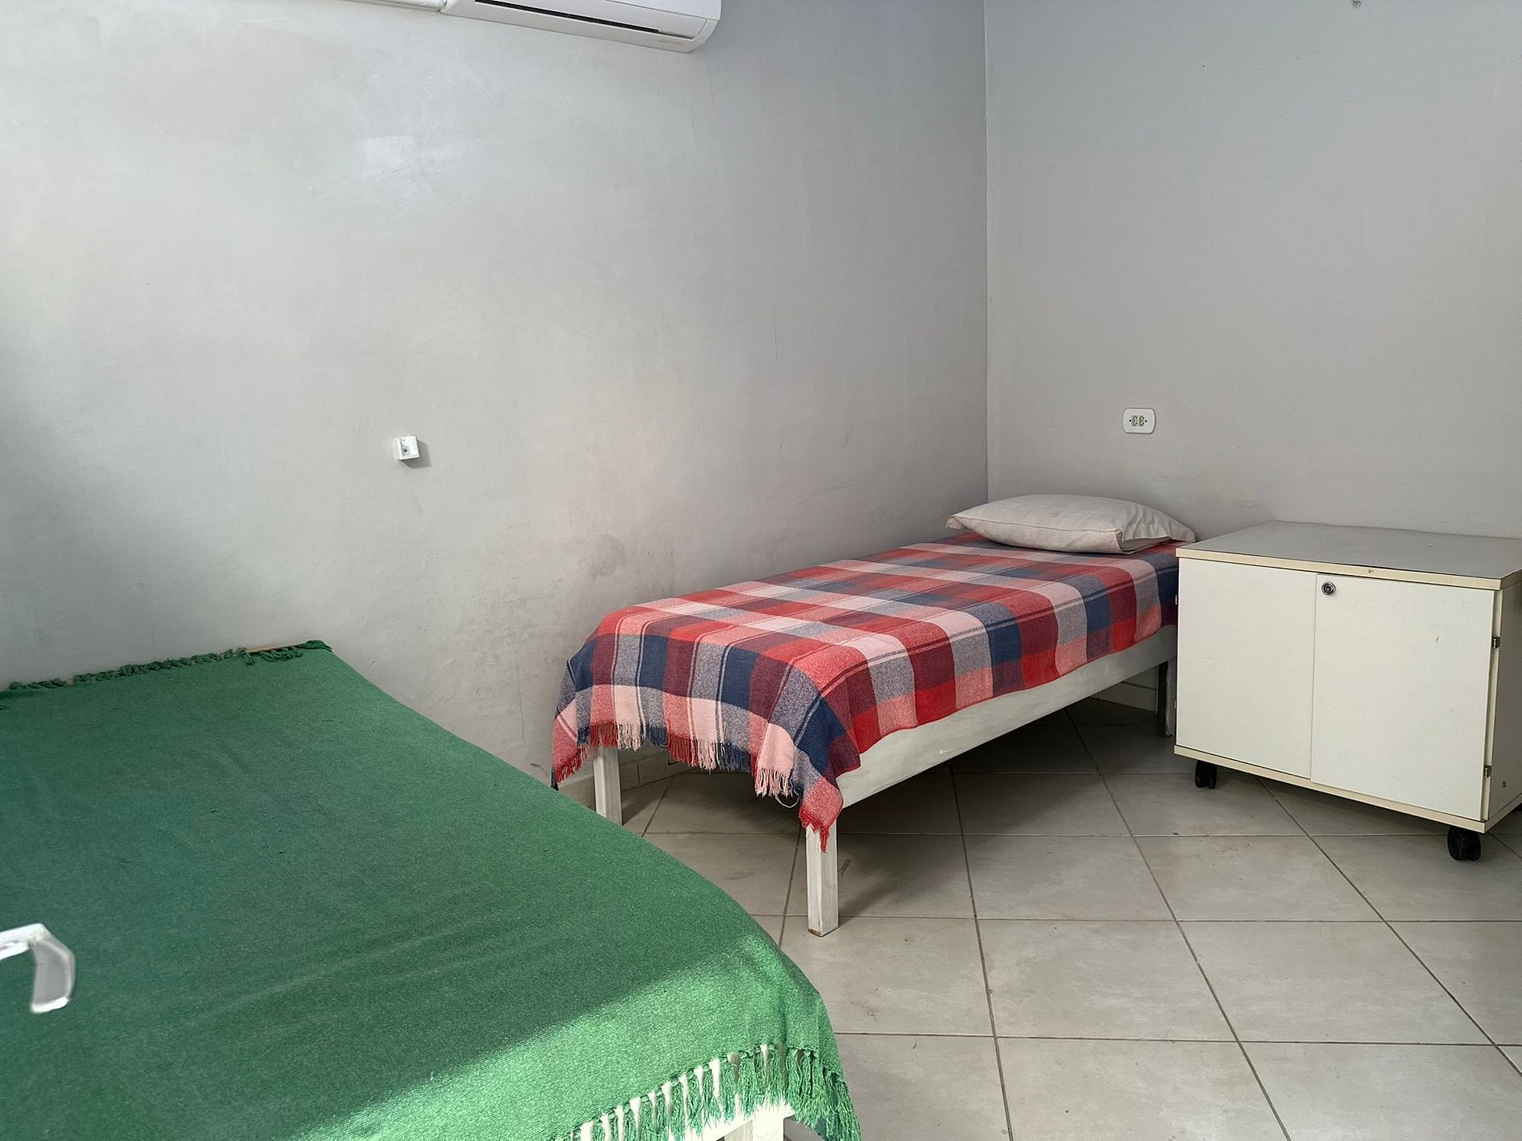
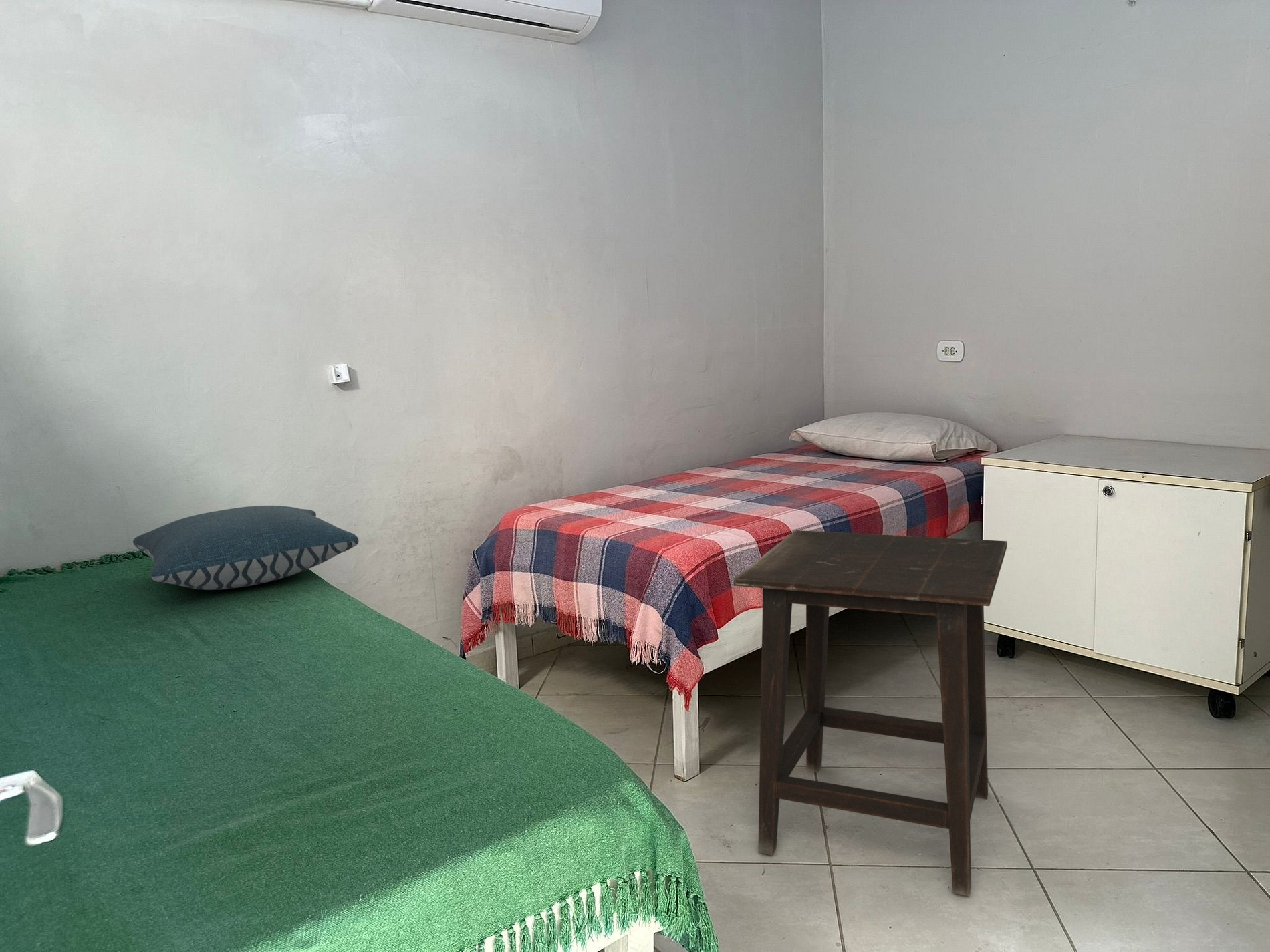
+ pillow [132,505,360,591]
+ side table [733,530,1007,897]
